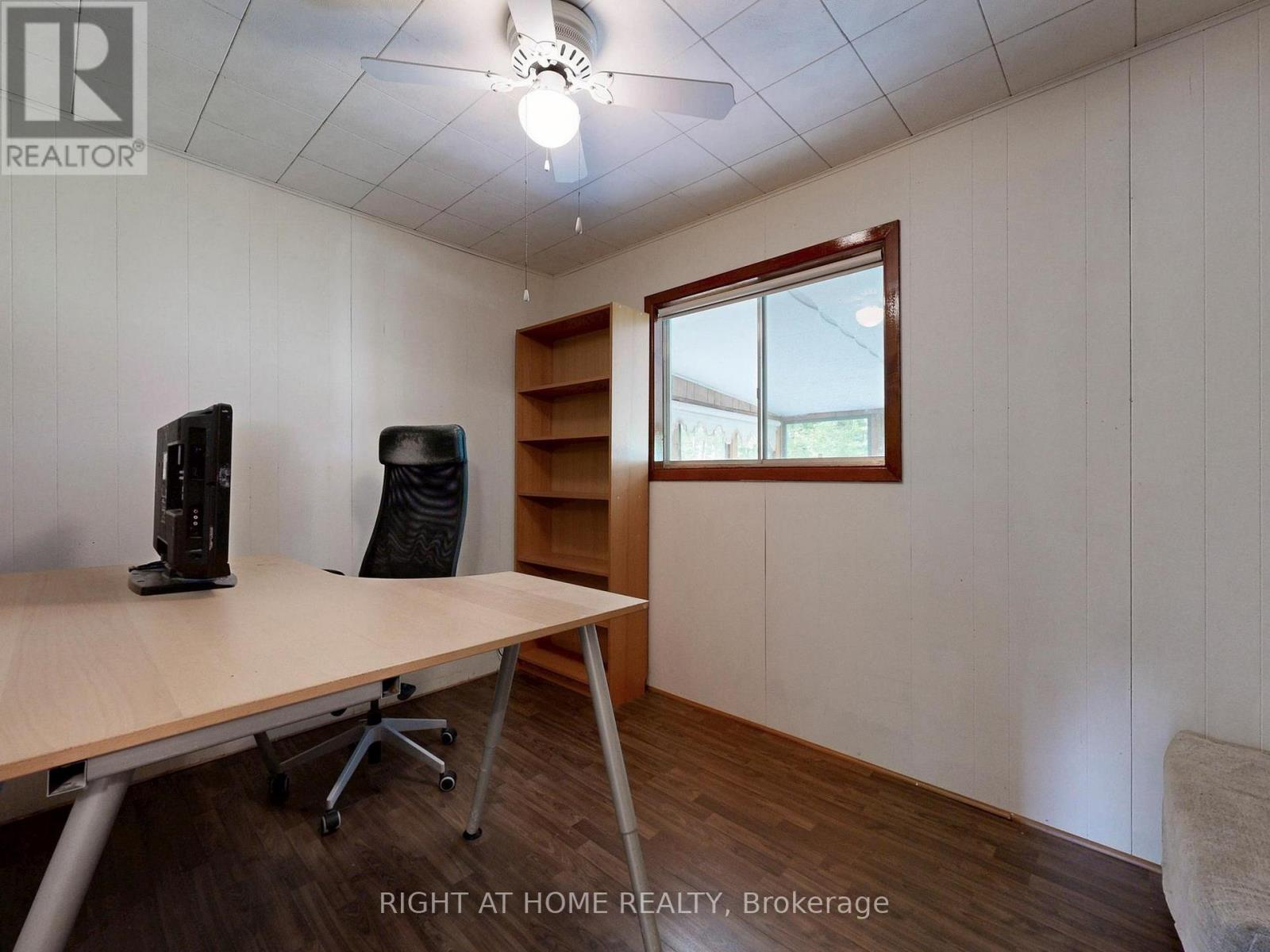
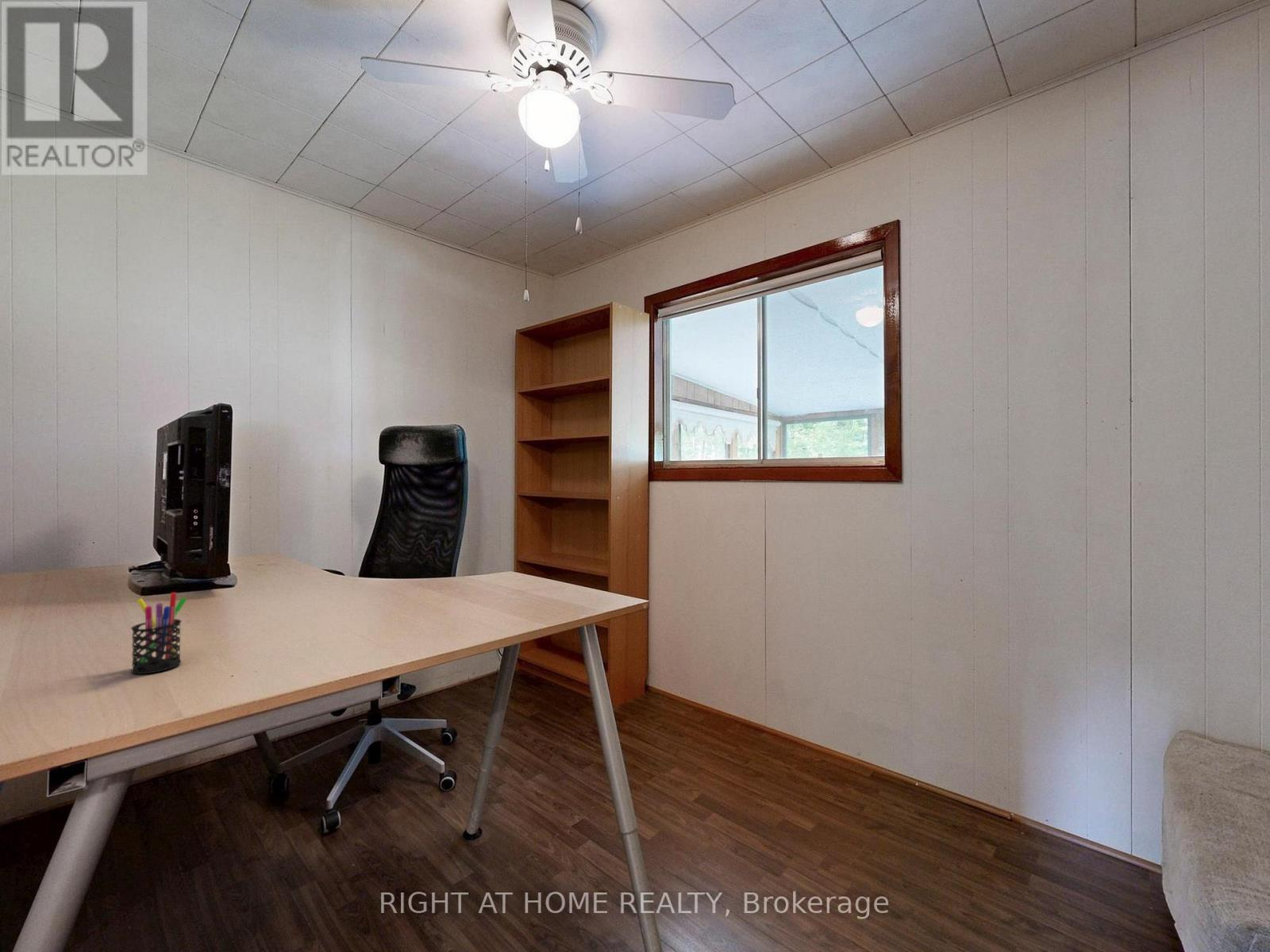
+ pen holder [130,592,187,675]
